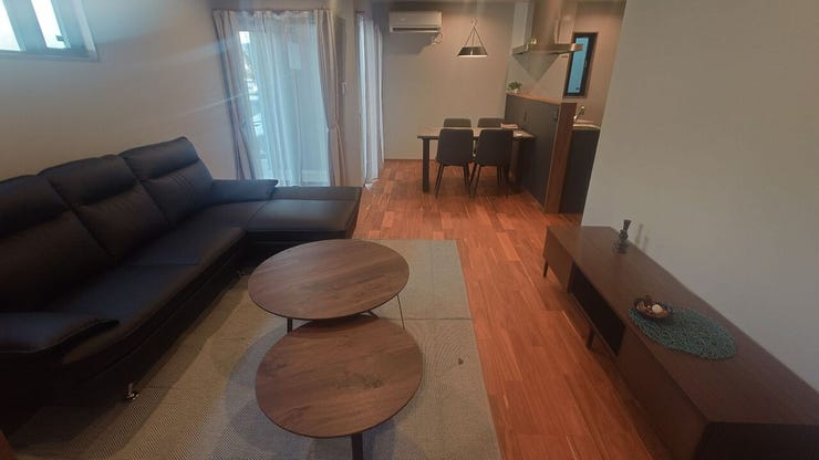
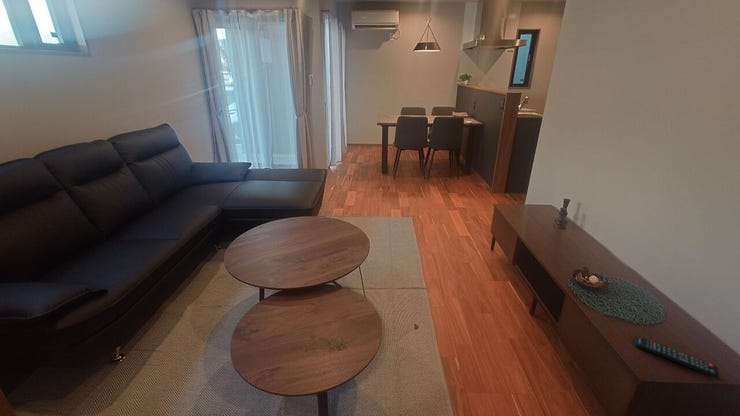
+ remote control [633,335,721,380]
